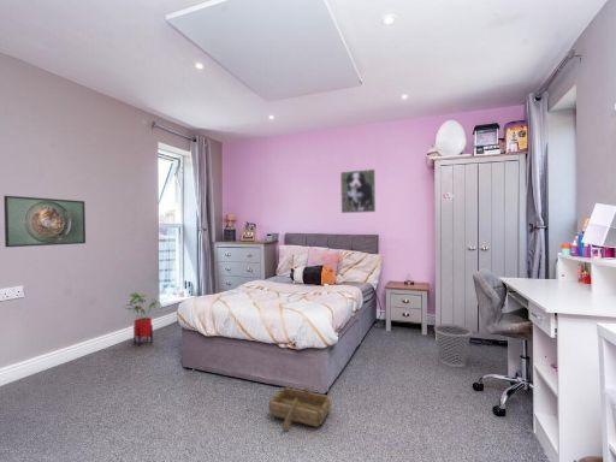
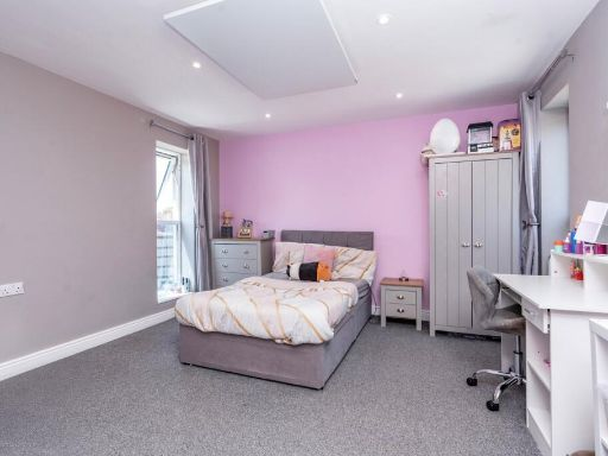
- house plant [122,291,164,348]
- wooden boat [268,385,332,432]
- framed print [2,195,87,248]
- wastebasket [433,322,473,368]
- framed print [339,168,377,214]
